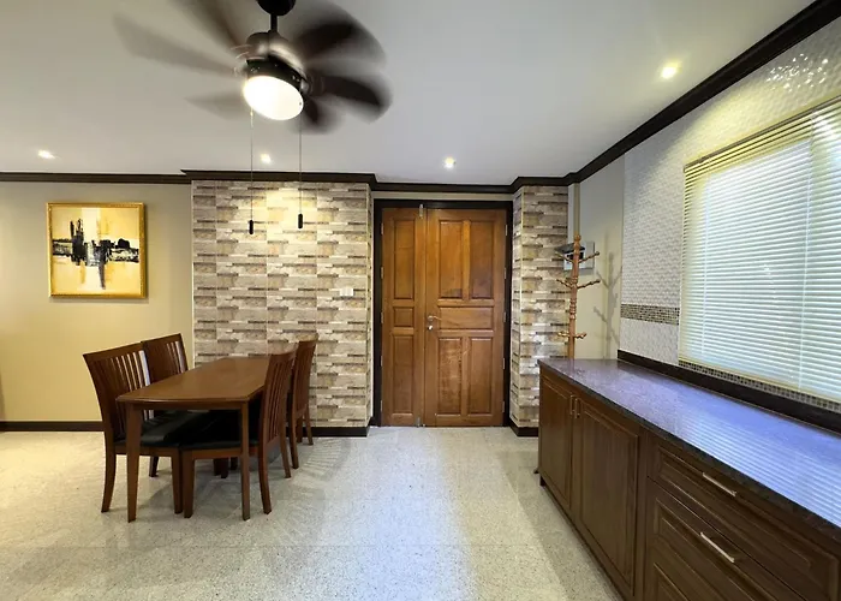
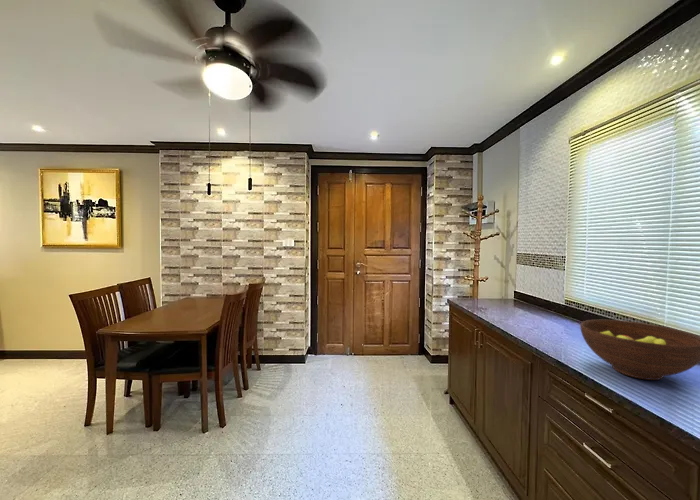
+ fruit bowl [579,319,700,381]
